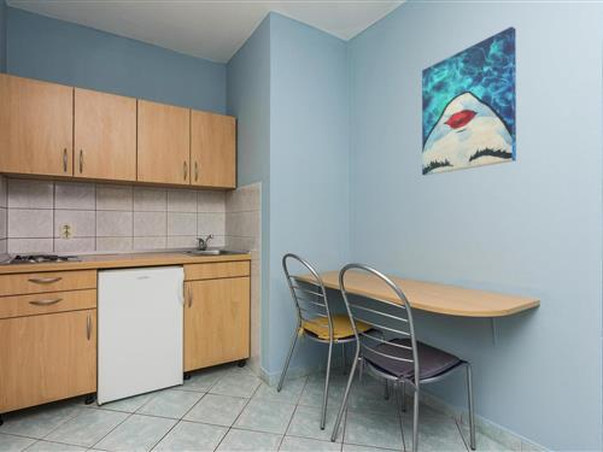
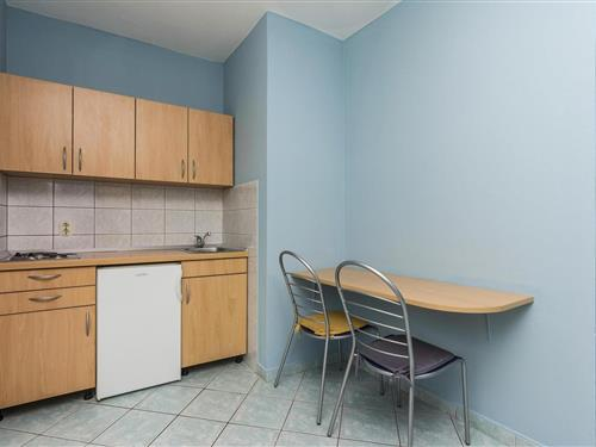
- wall art [421,25,517,177]
